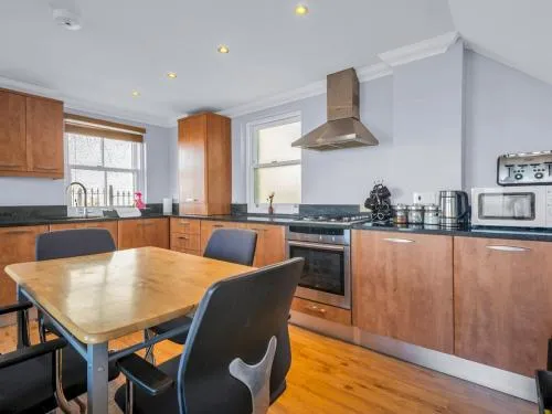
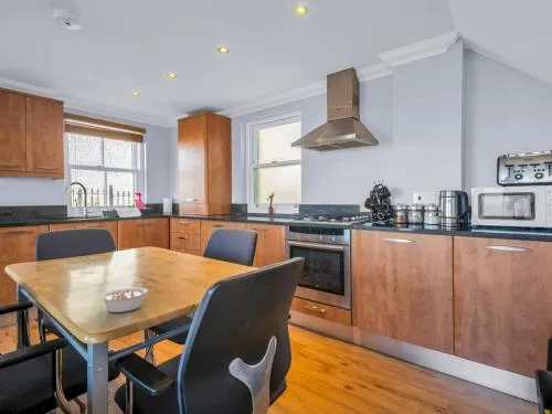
+ legume [98,287,153,314]
